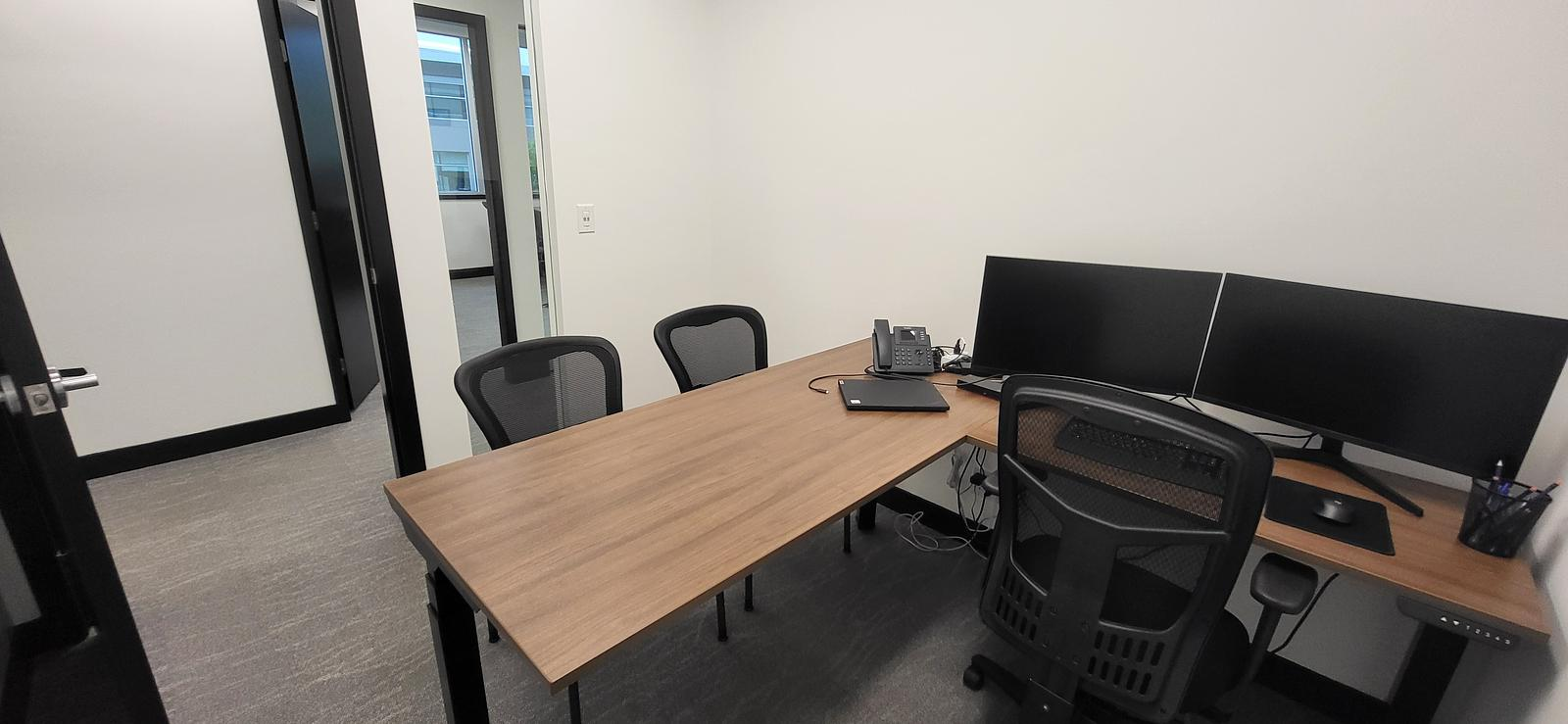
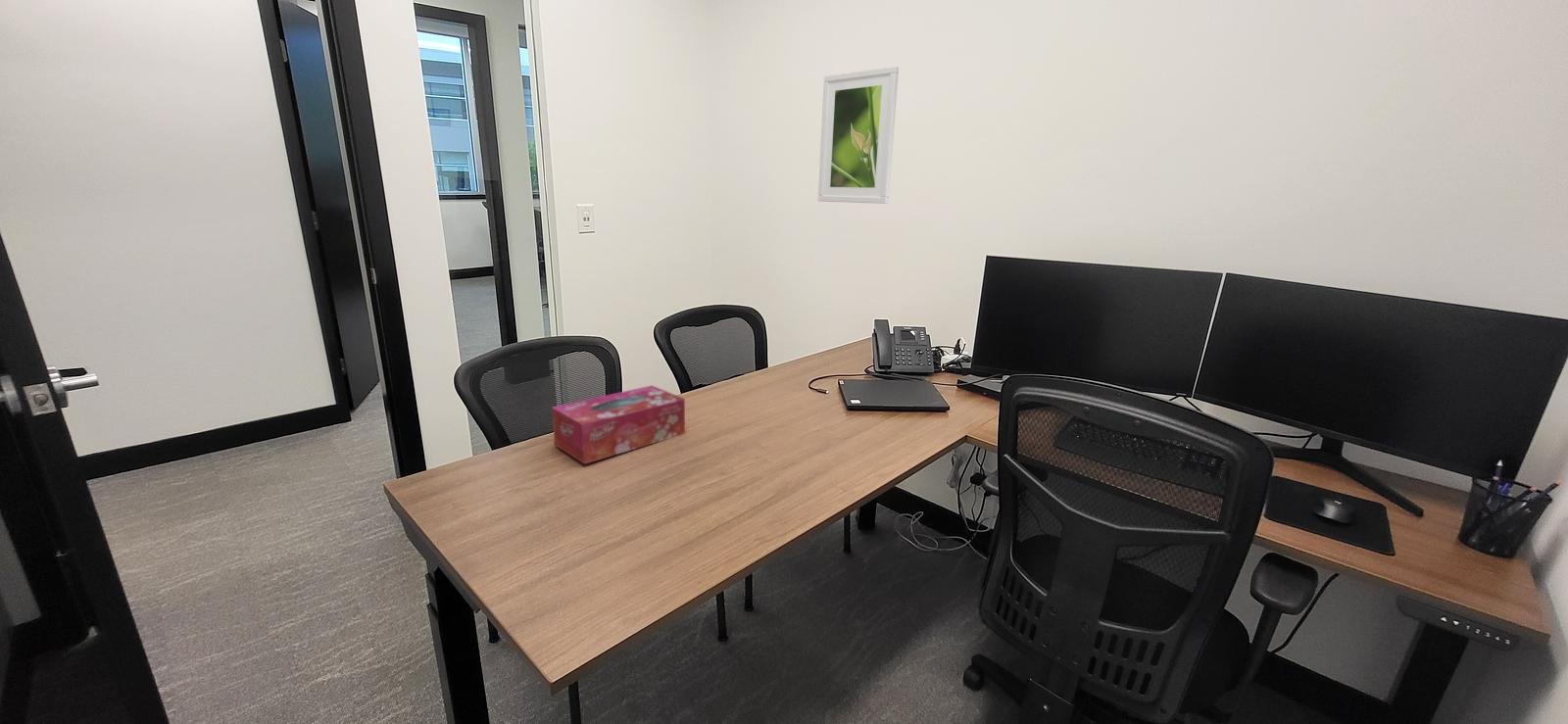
+ tissue box [551,384,686,465]
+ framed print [817,65,900,205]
